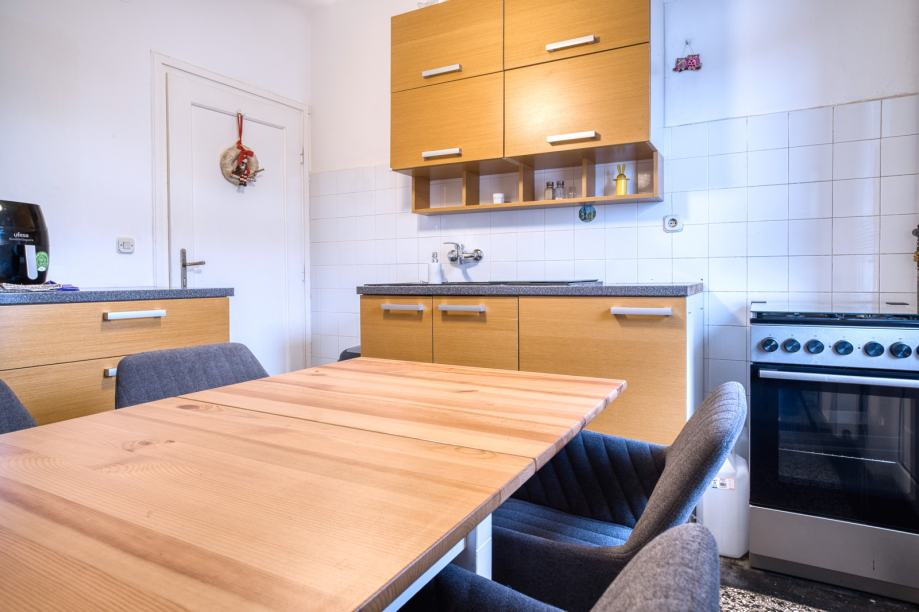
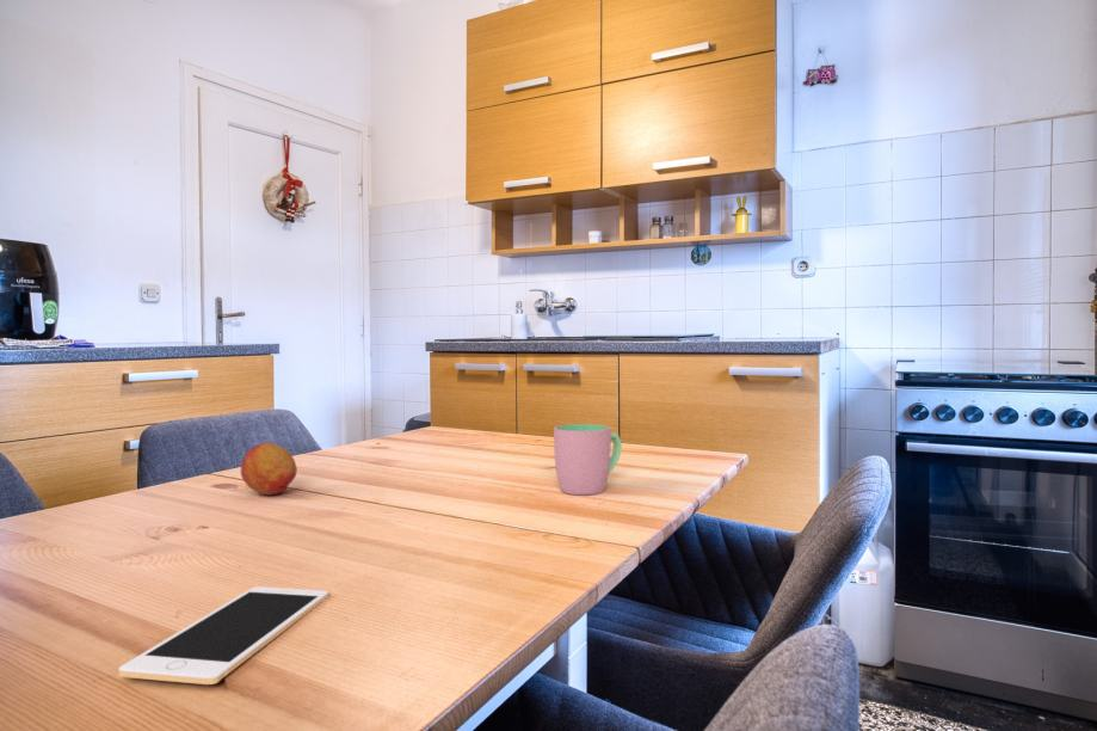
+ cell phone [118,585,329,686]
+ fruit [240,442,298,496]
+ cup [553,423,623,496]
